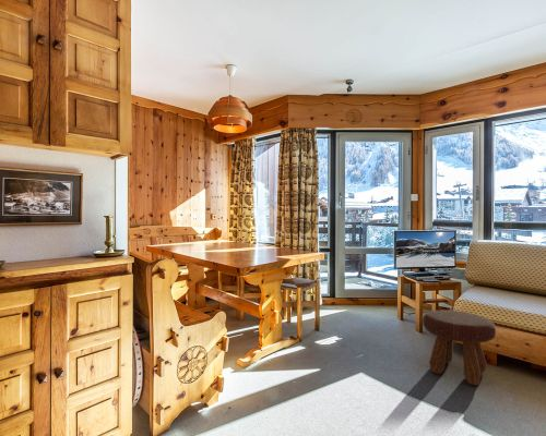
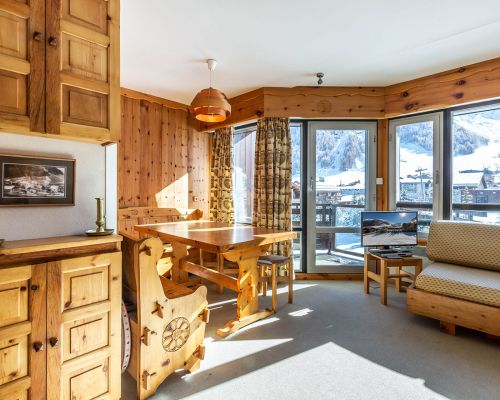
- footstool [422,308,497,386]
